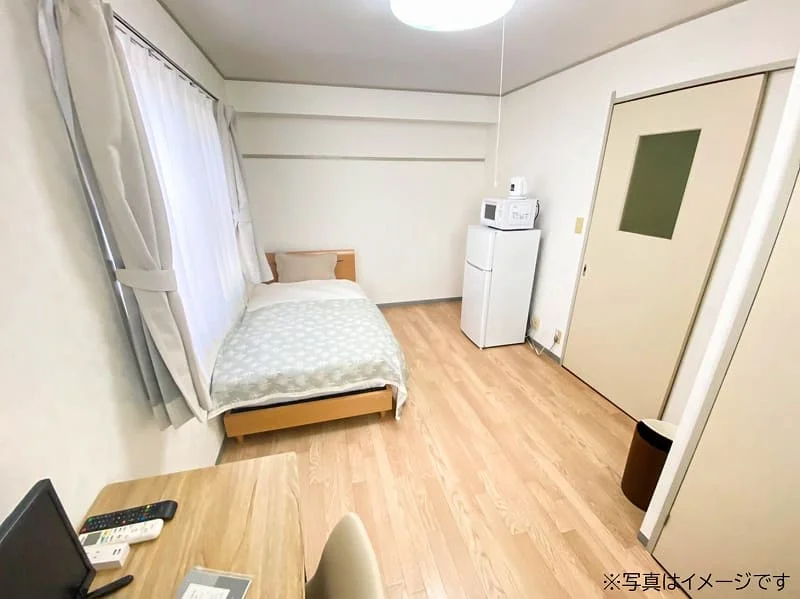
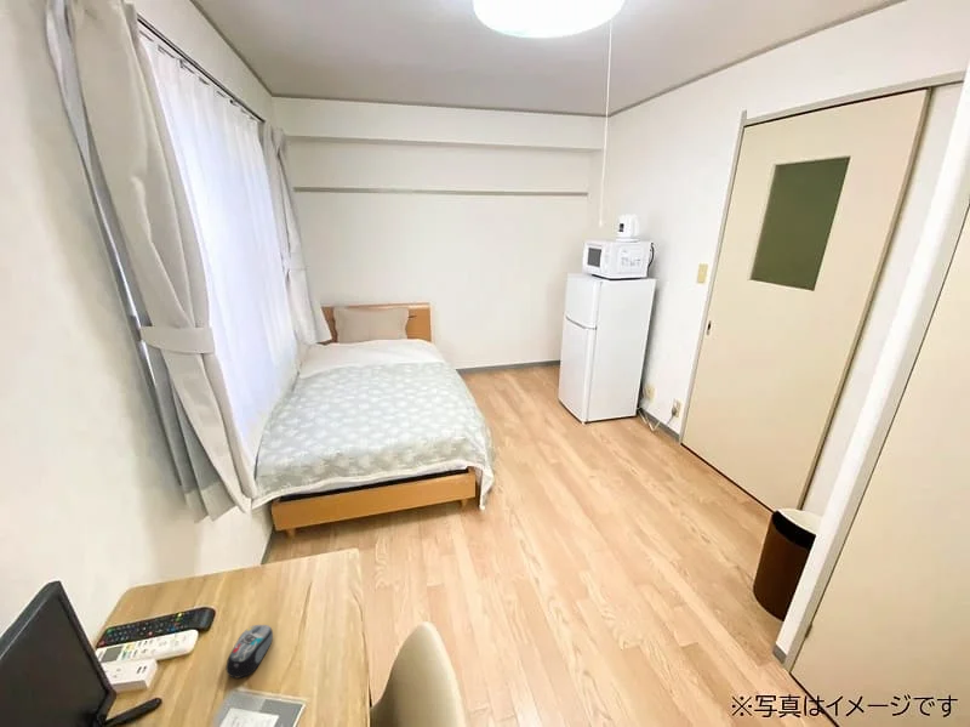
+ computer mouse [224,624,274,680]
